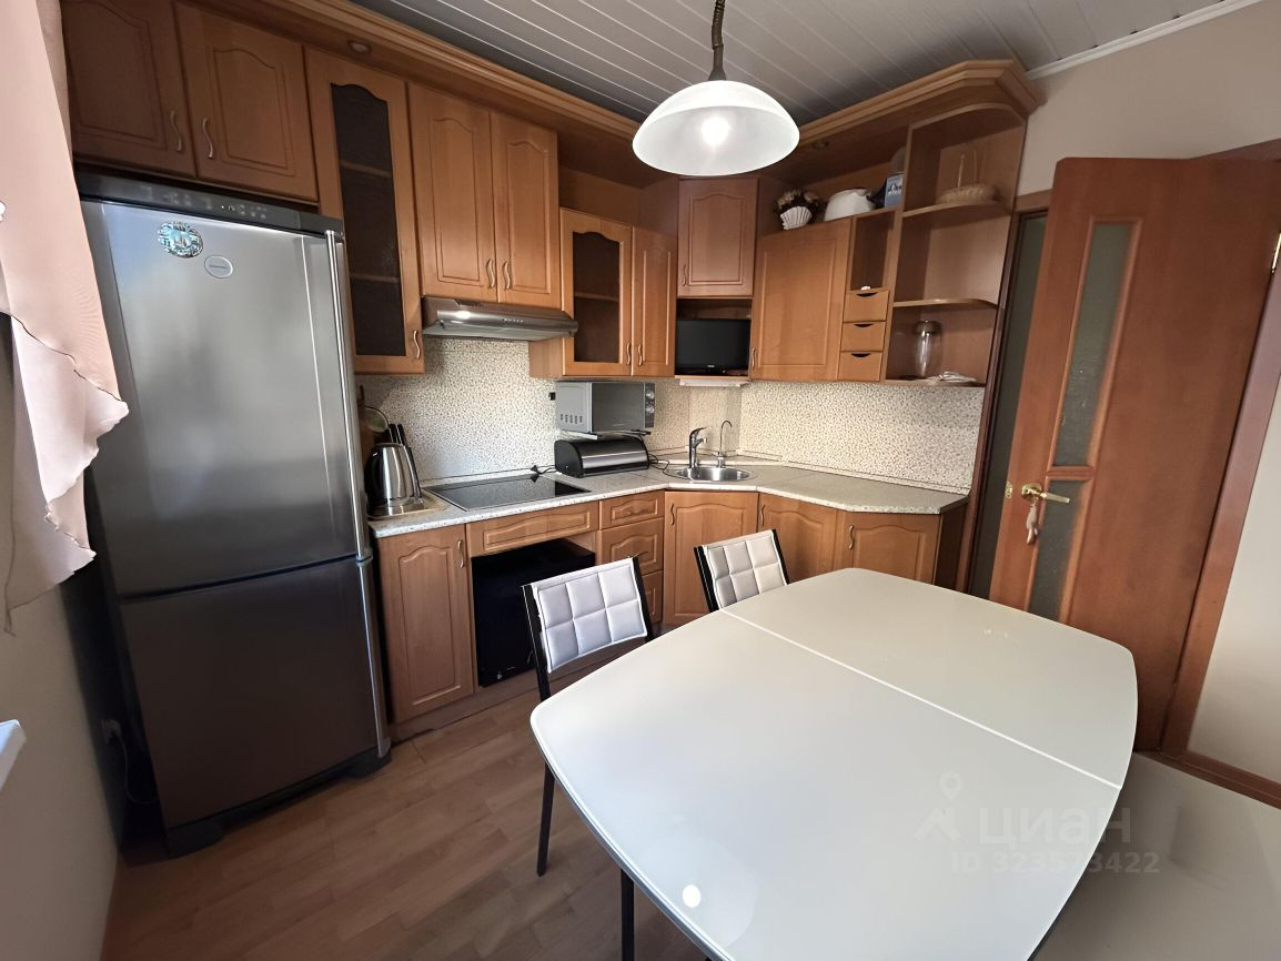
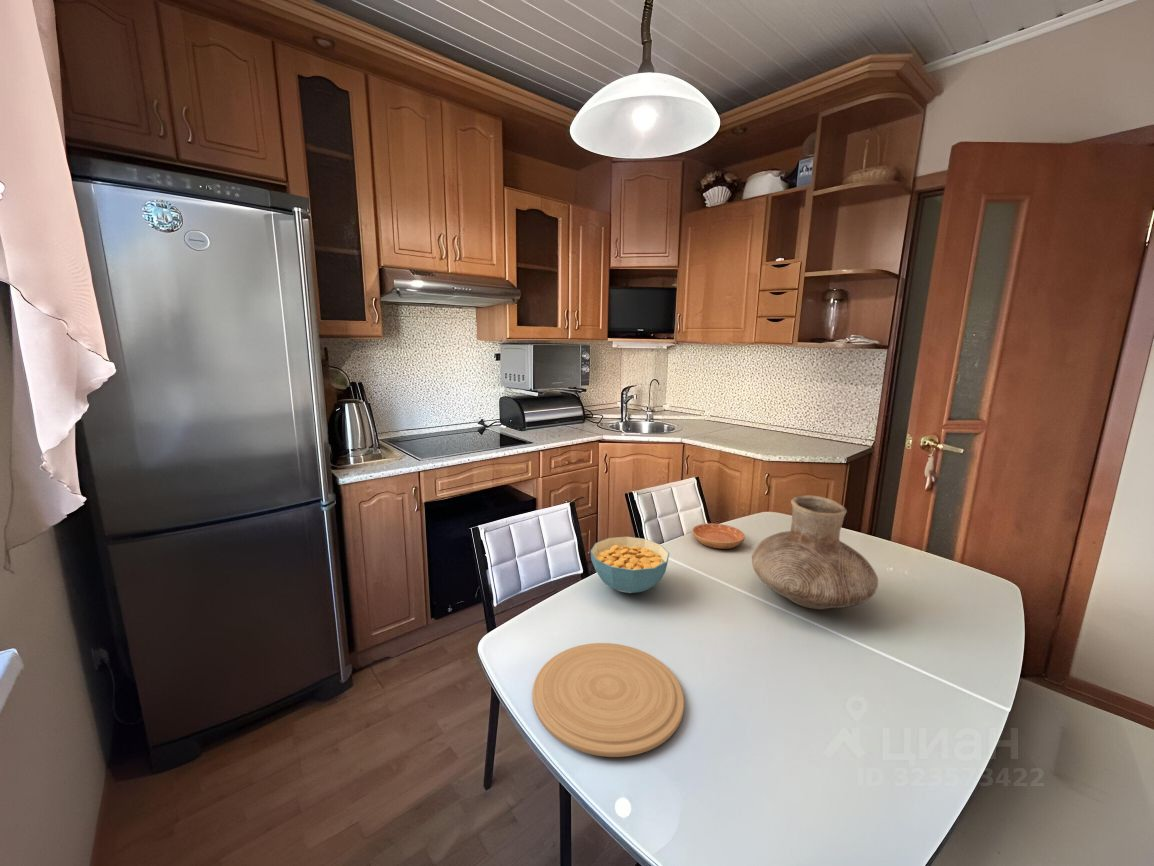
+ vase [751,494,879,610]
+ plate [532,642,685,758]
+ cereal bowl [589,536,670,594]
+ saucer [691,522,746,550]
